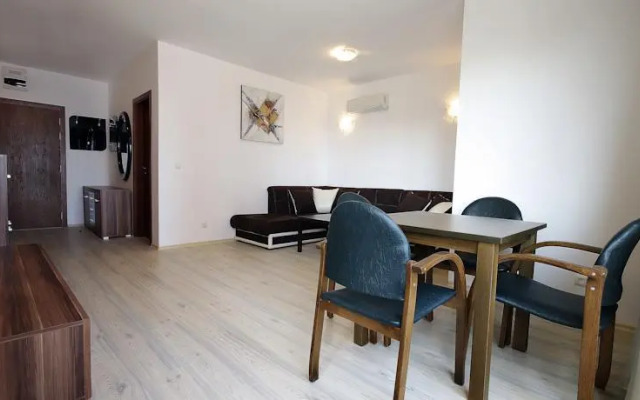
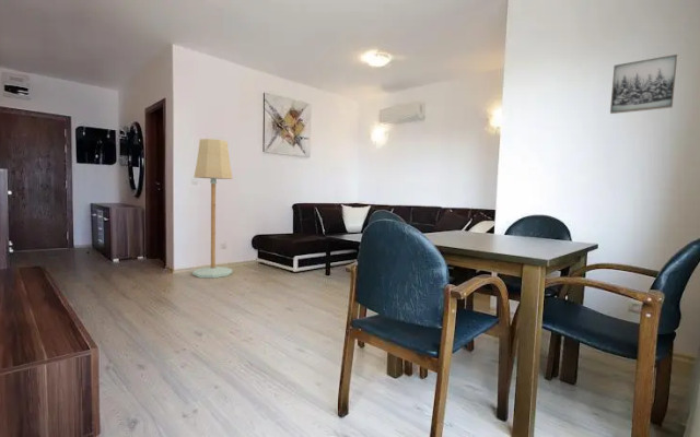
+ floor lamp [191,138,234,279]
+ wall art [609,54,678,115]
